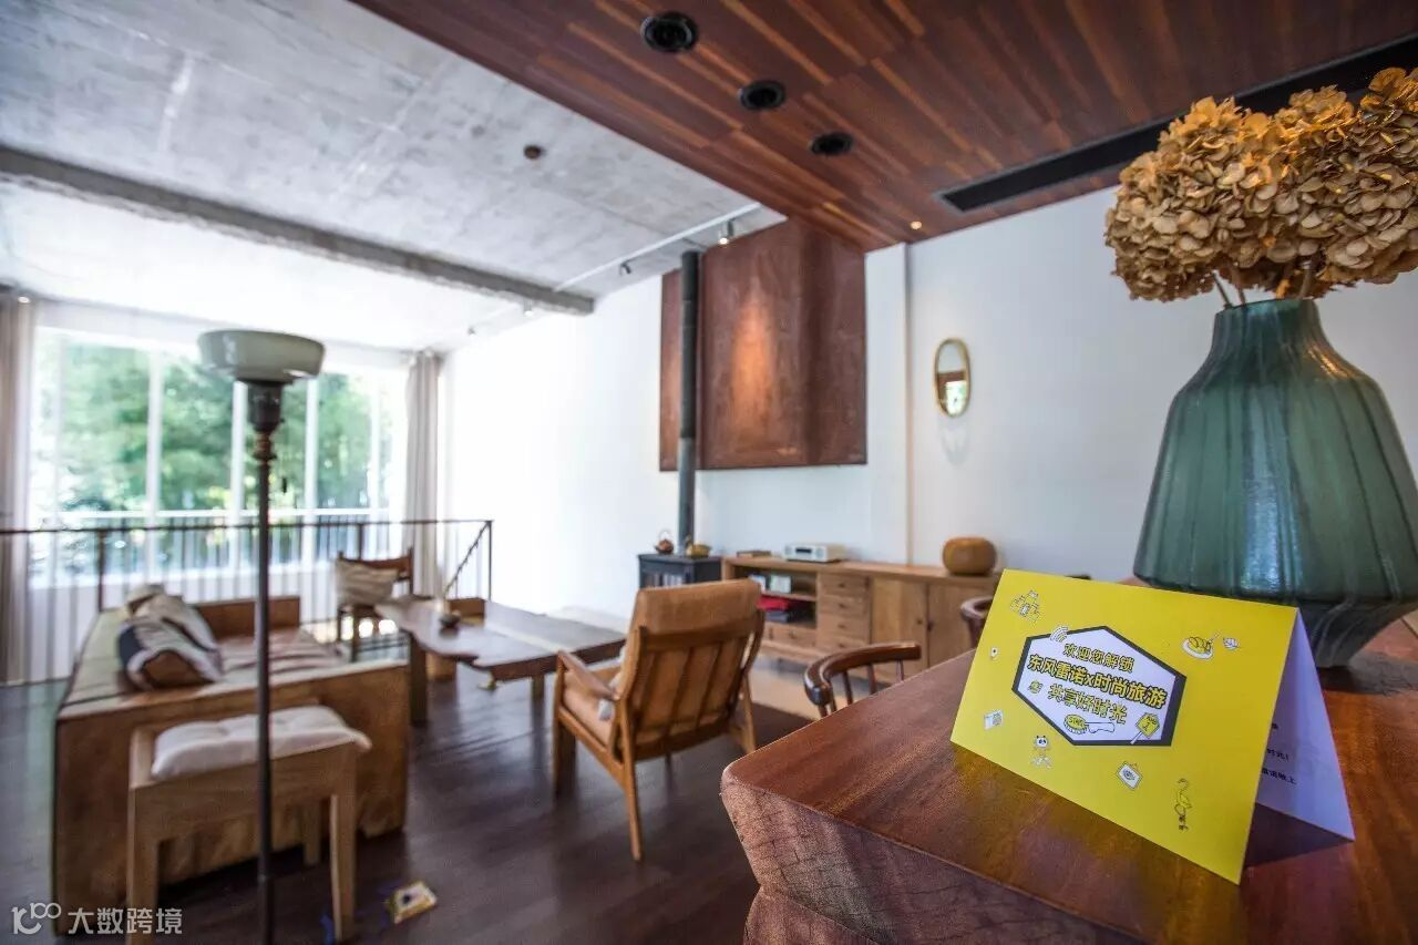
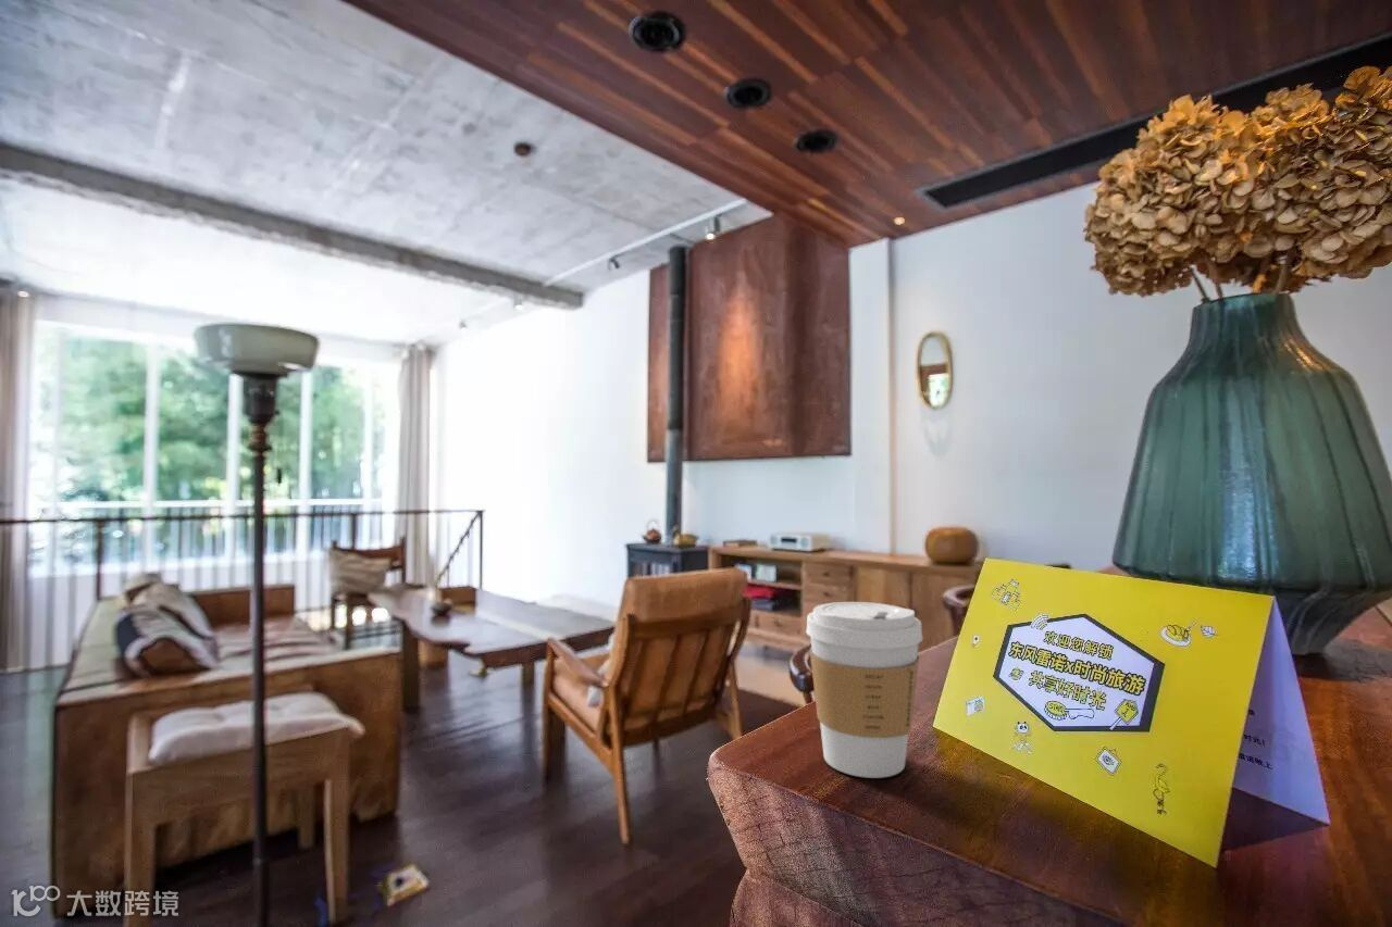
+ coffee cup [805,601,923,779]
